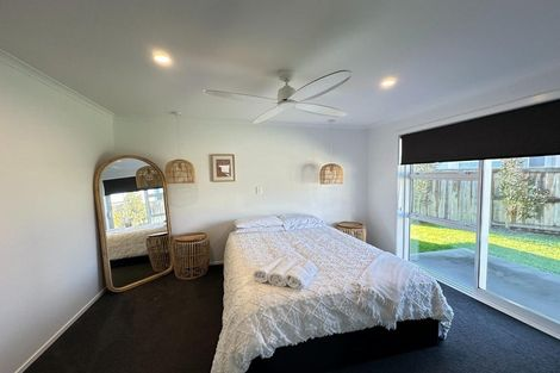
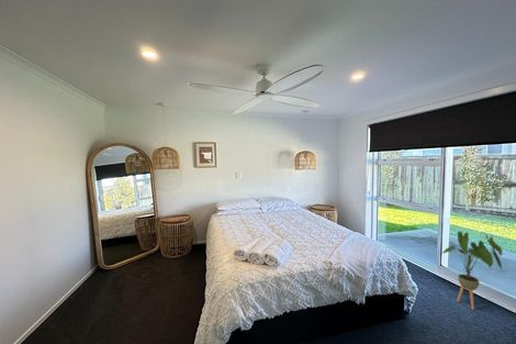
+ house plant [441,231,504,311]
